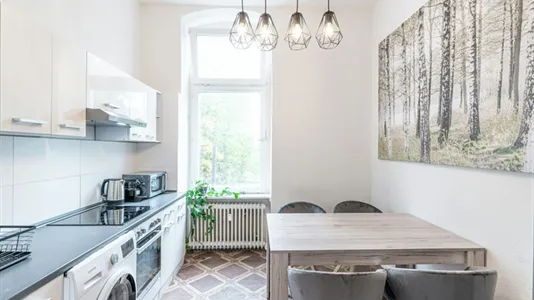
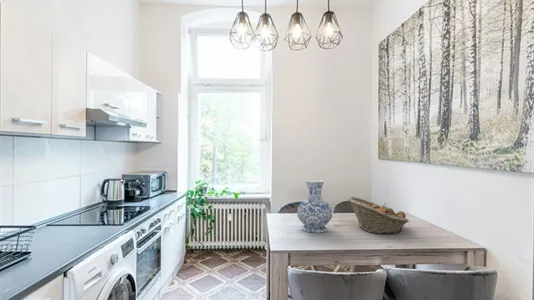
+ fruit basket [347,196,410,235]
+ vase [296,179,333,234]
